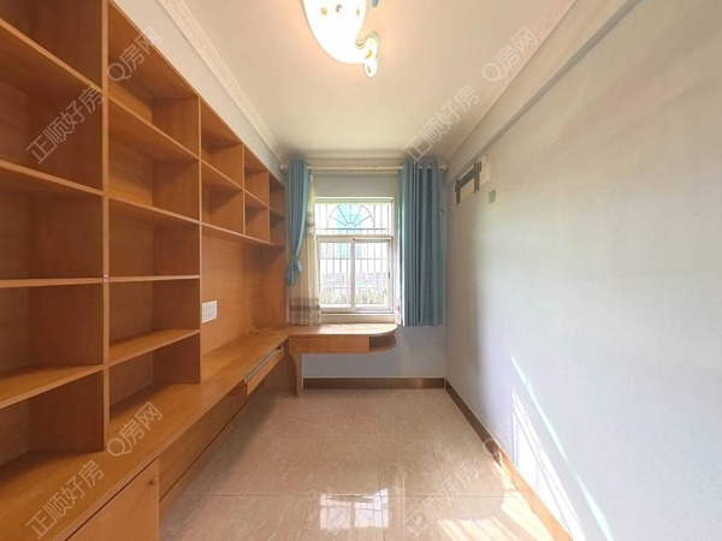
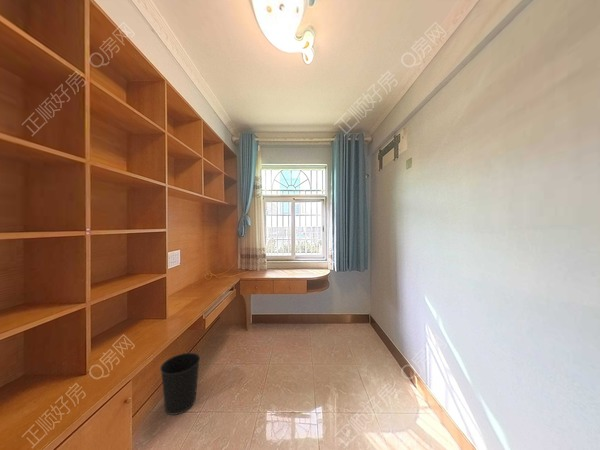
+ wastebasket [159,352,201,416]
